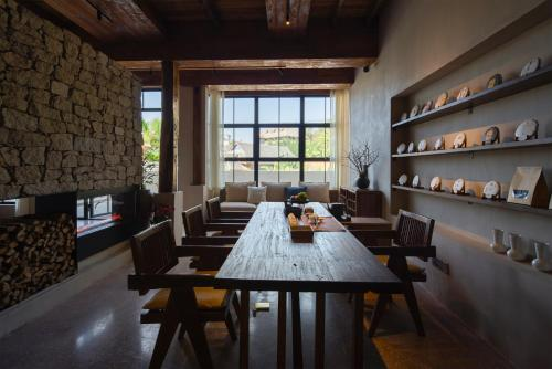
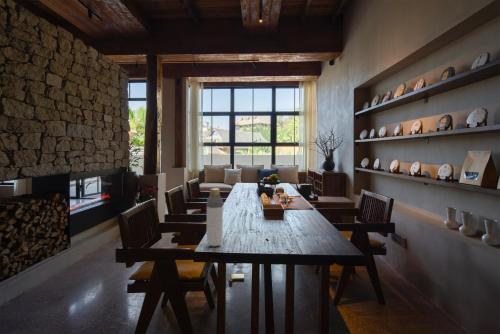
+ bottle [206,187,224,247]
